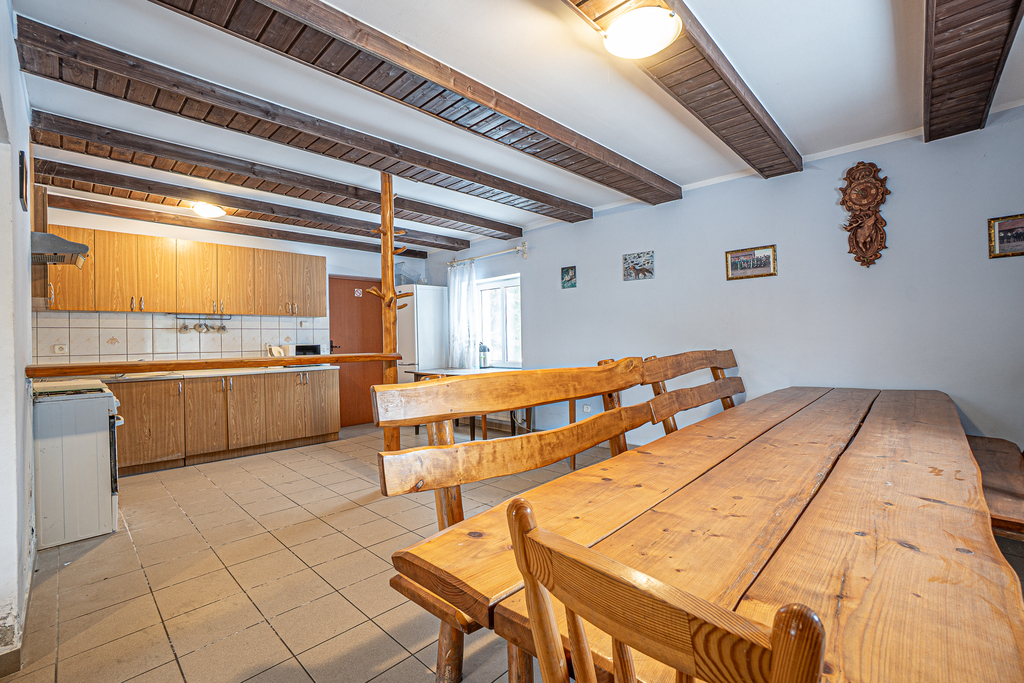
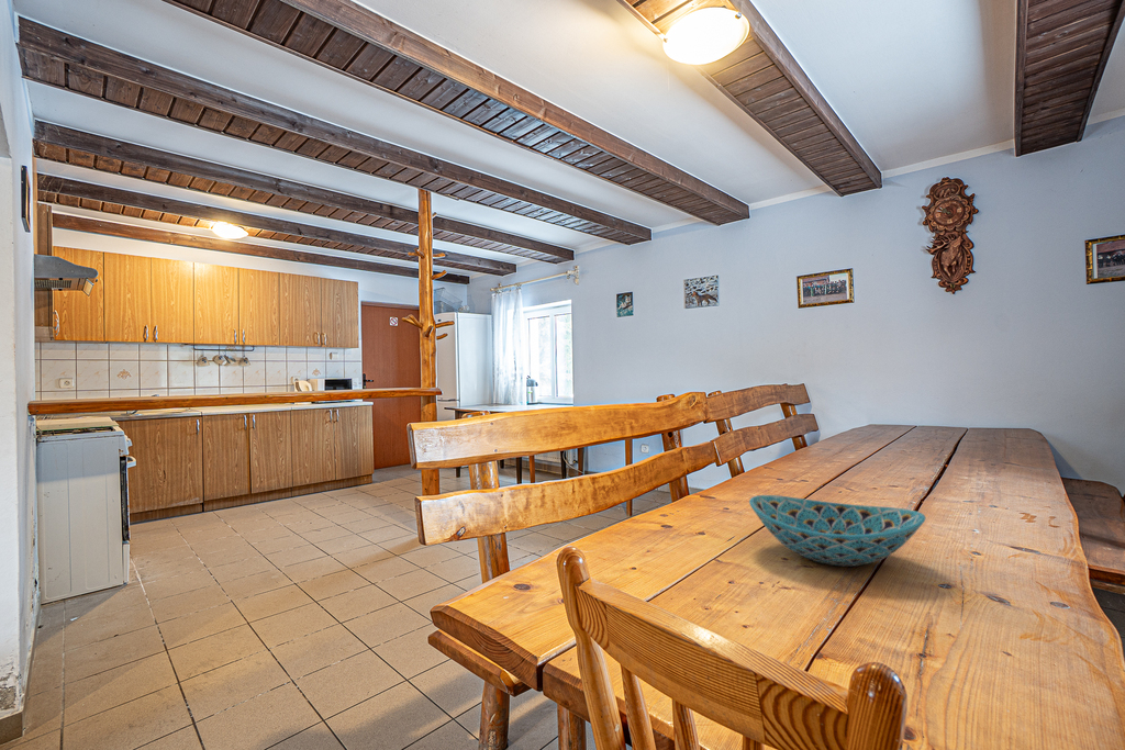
+ bowl [748,494,926,568]
